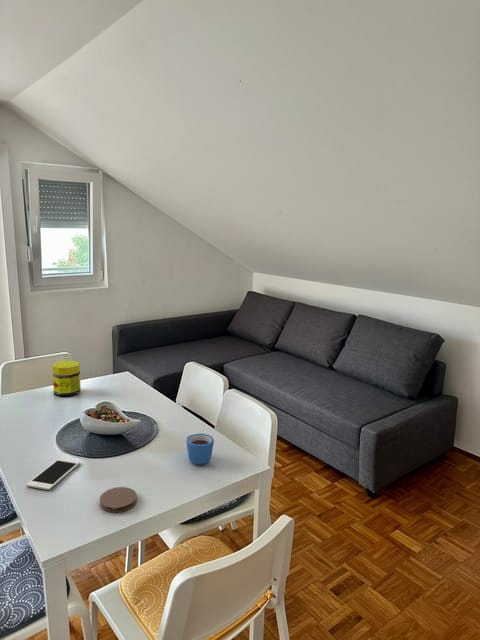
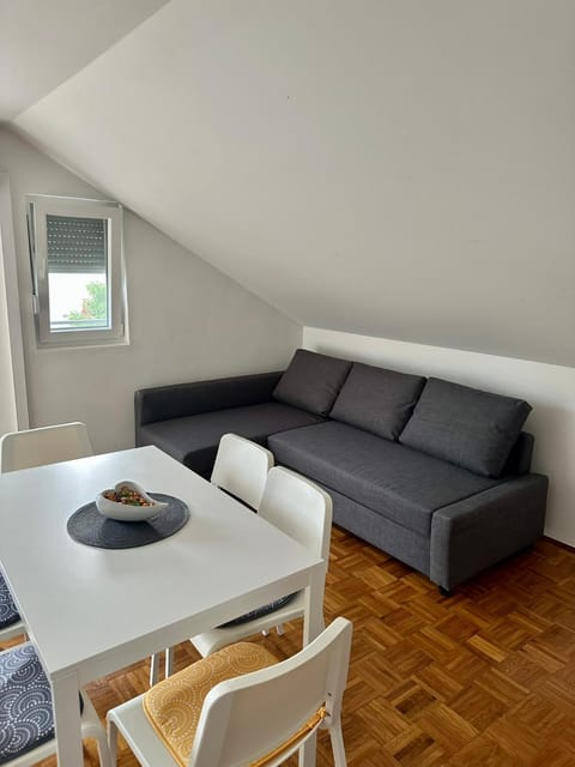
- jar [52,360,82,397]
- cell phone [25,458,81,491]
- coaster [99,486,138,513]
- mug [185,433,215,466]
